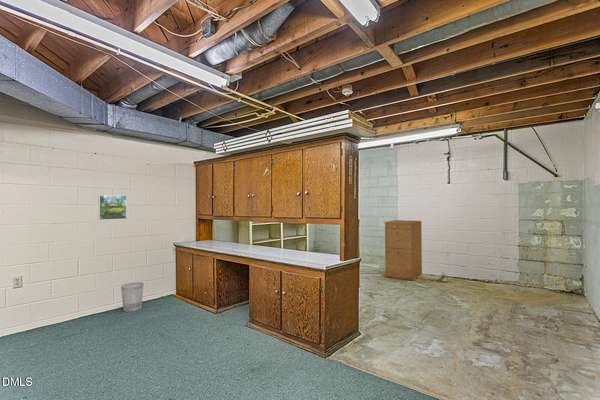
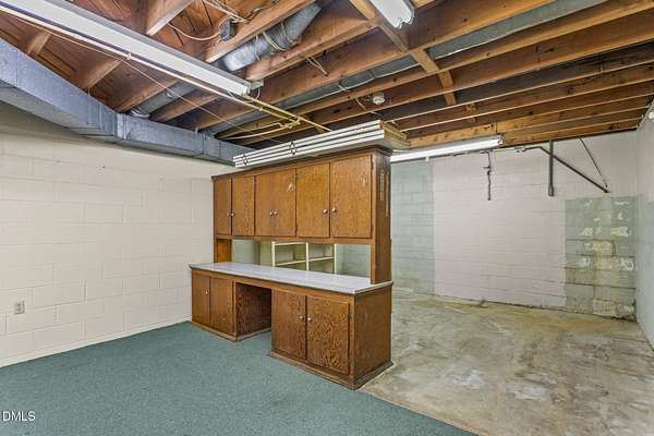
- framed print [98,194,128,221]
- filing cabinet [383,219,423,282]
- wastebasket [120,281,144,313]
